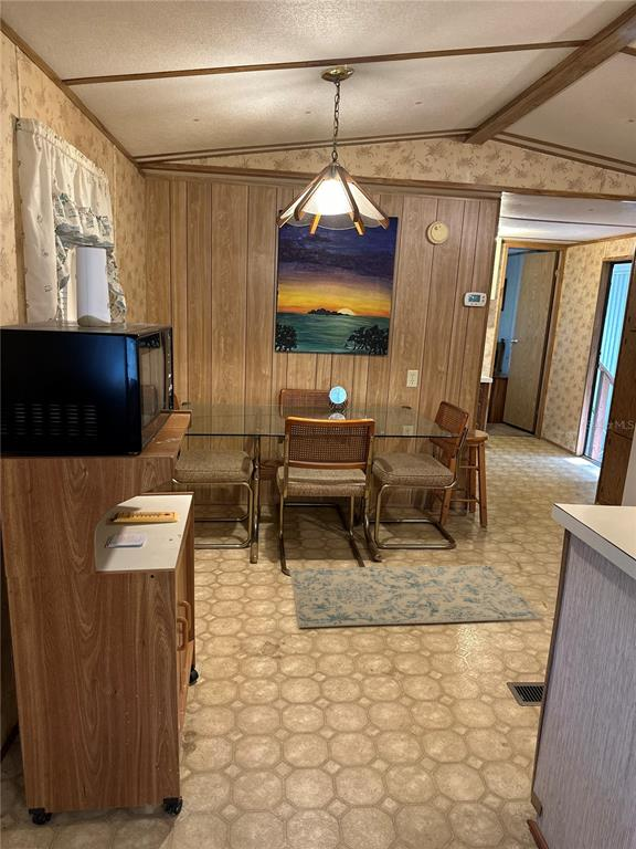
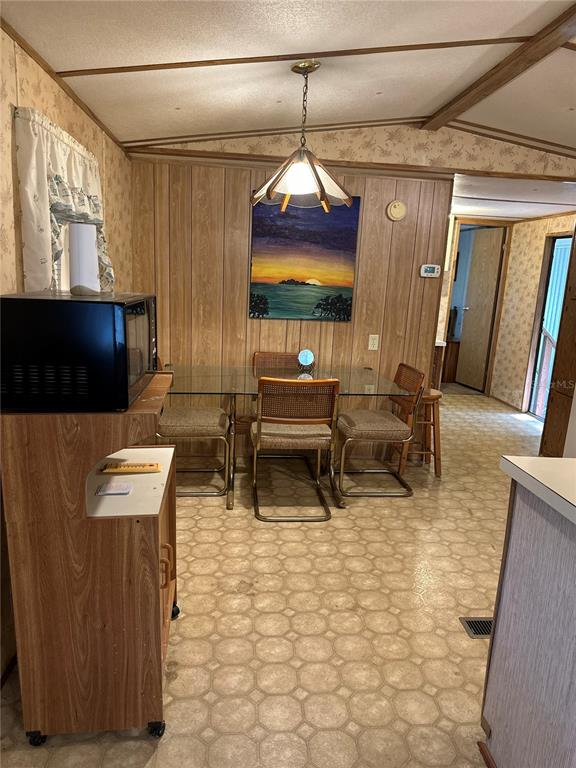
- rug [288,564,544,629]
